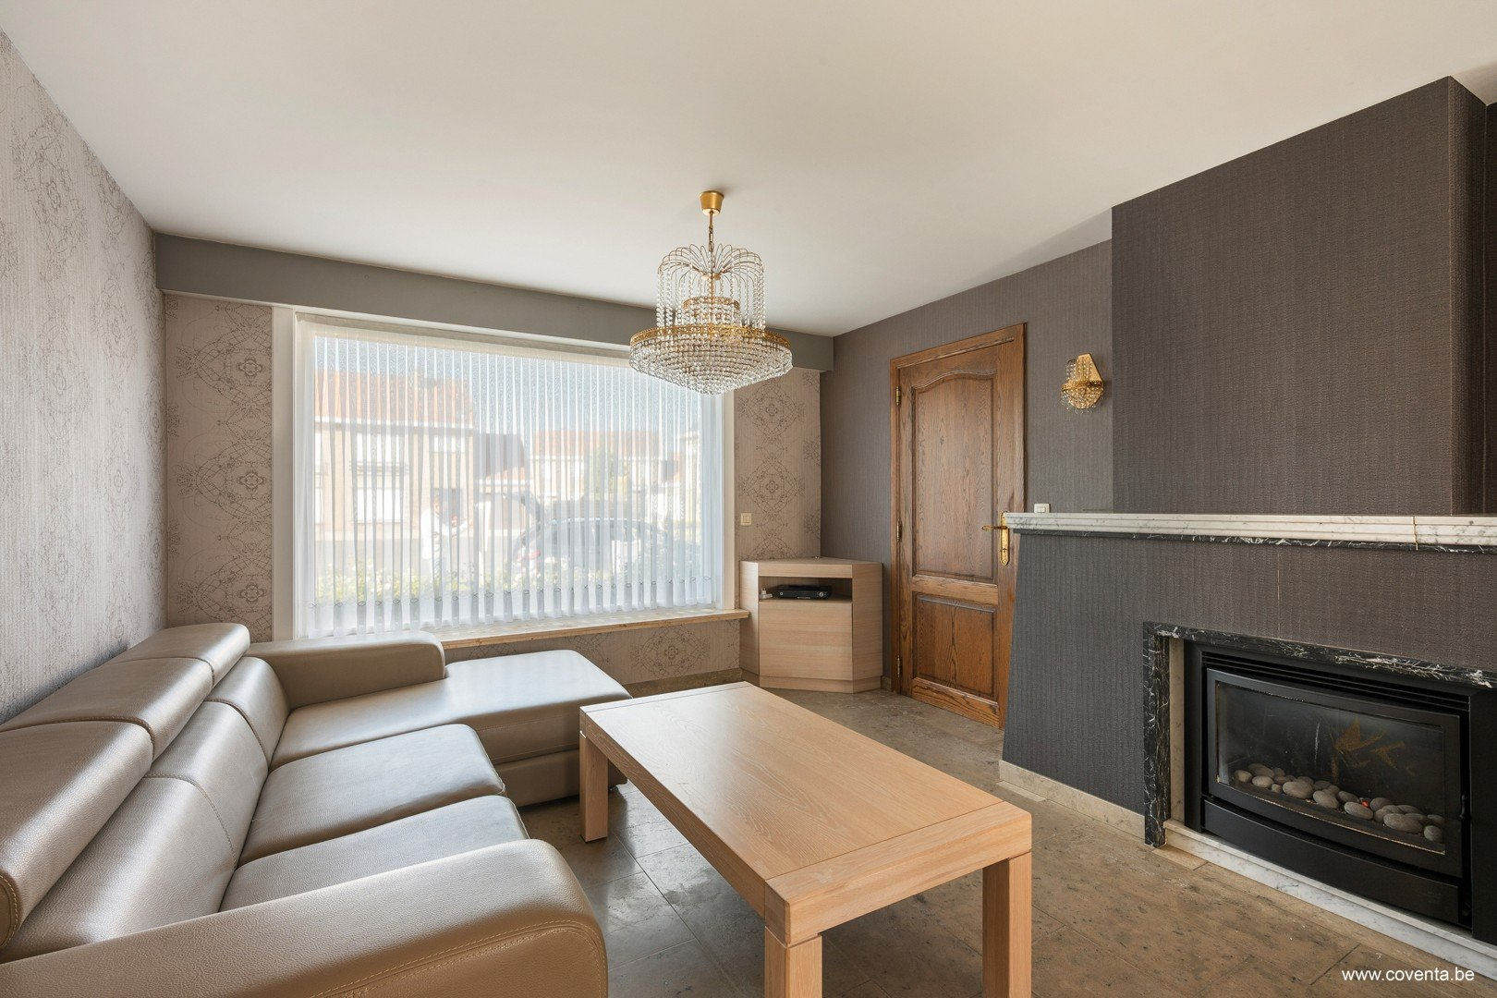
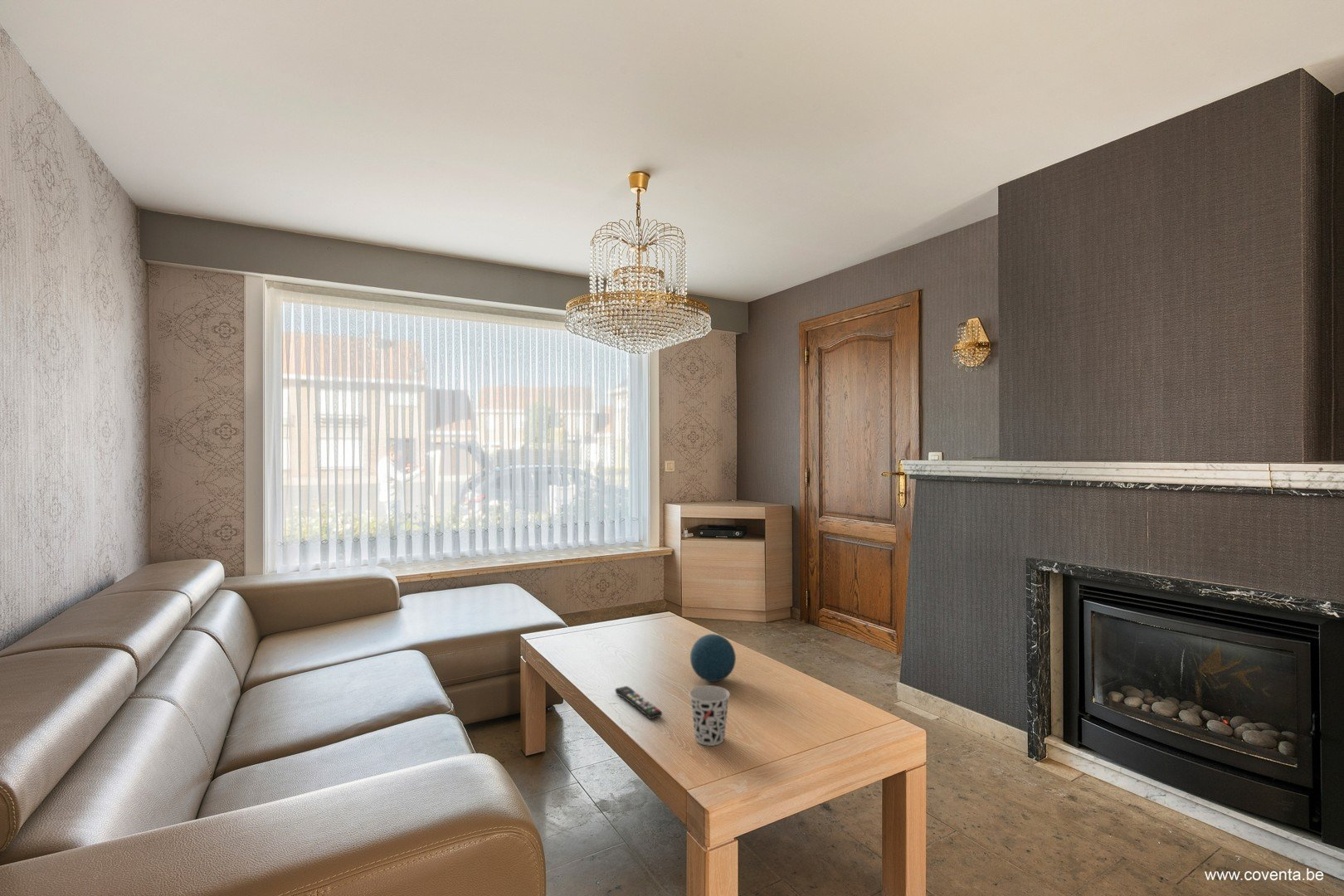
+ remote control [614,685,663,719]
+ decorative orb [689,633,737,683]
+ cup [689,684,731,747]
